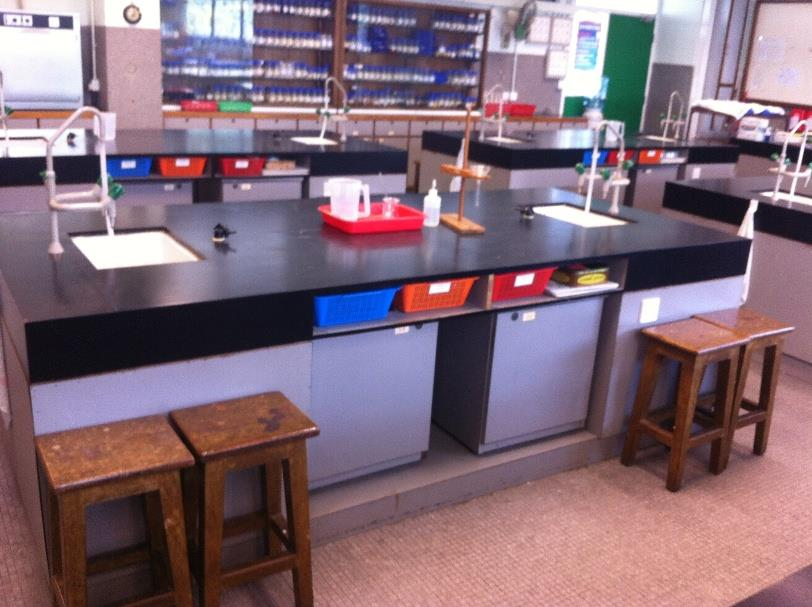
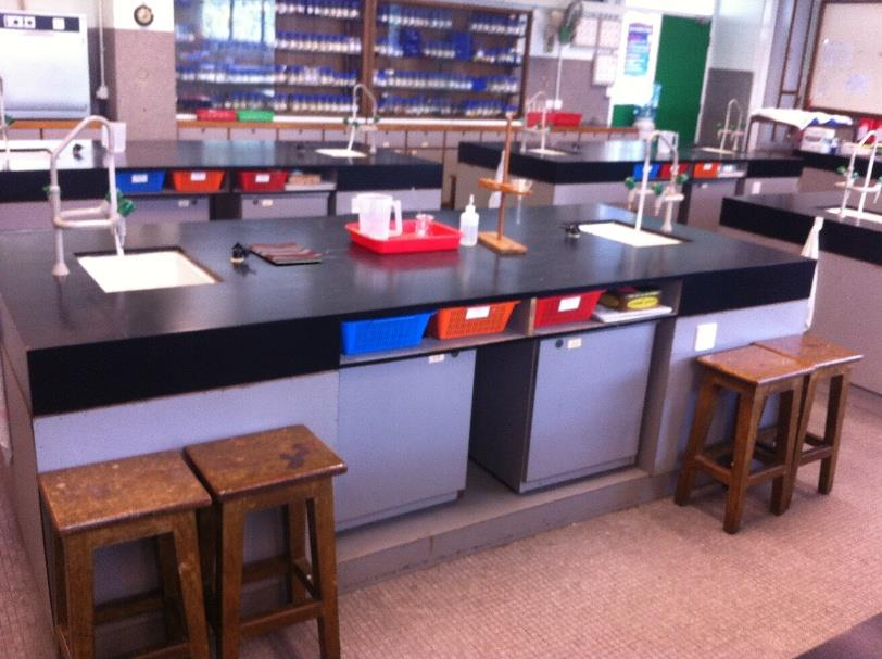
+ dish towel [247,241,324,265]
